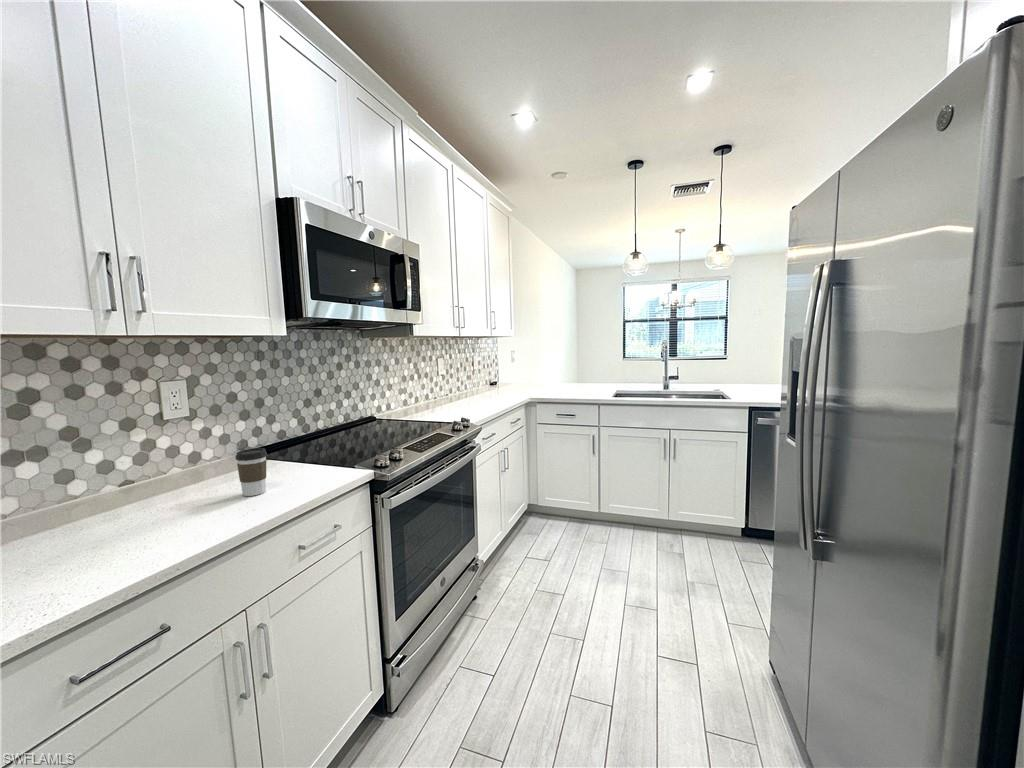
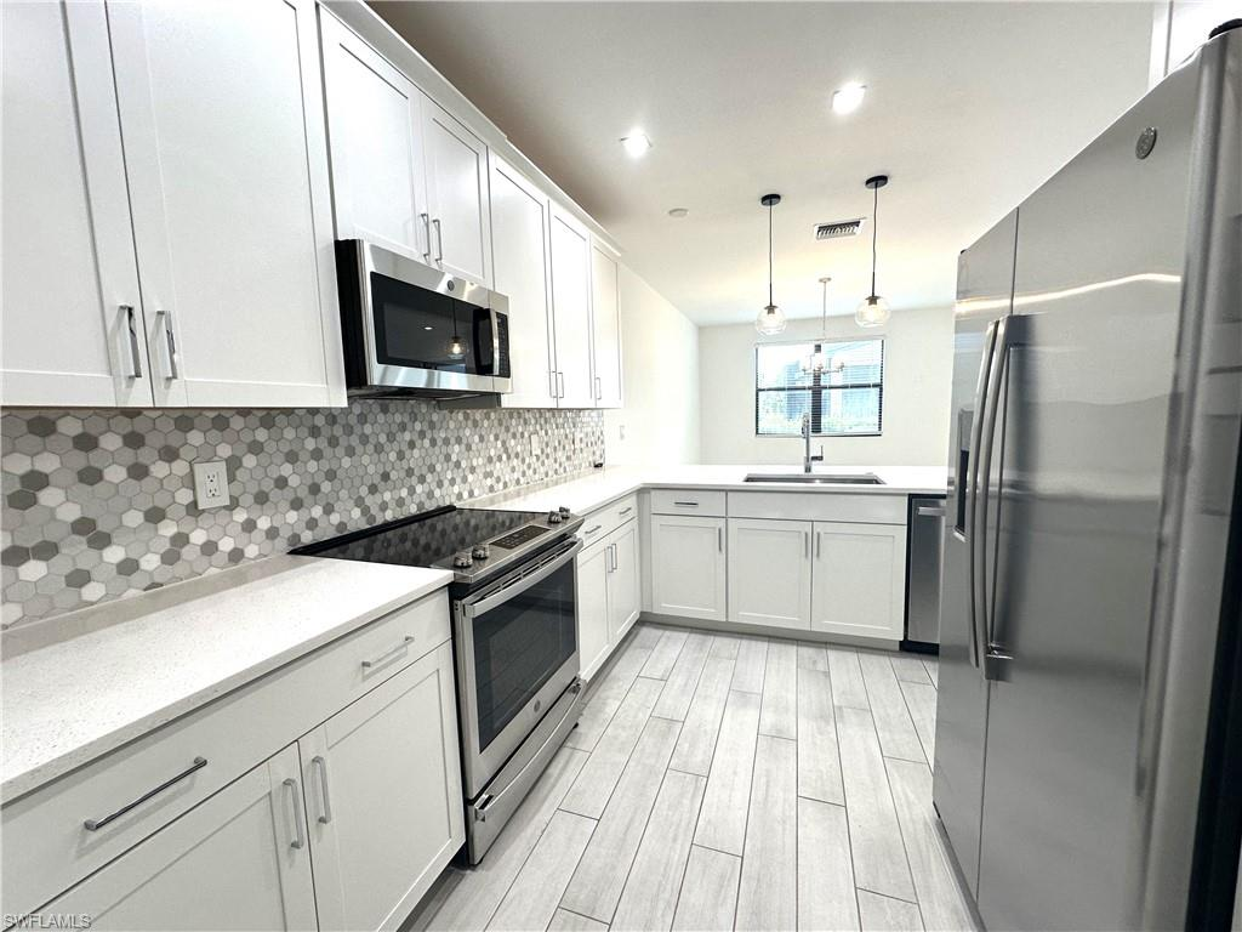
- coffee cup [235,447,268,497]
